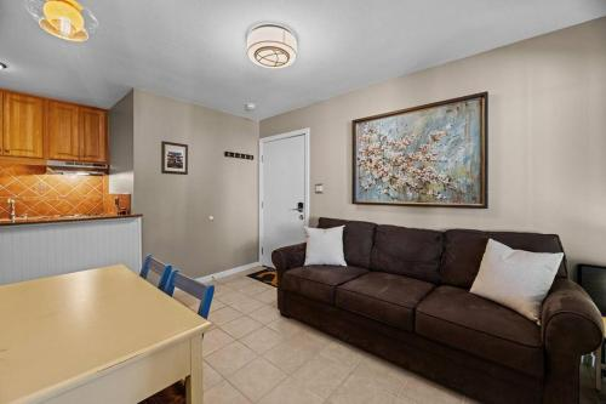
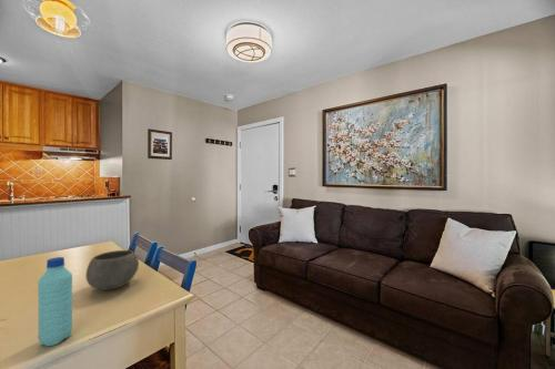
+ bowl [84,249,140,291]
+ water bottle [37,256,73,347]
